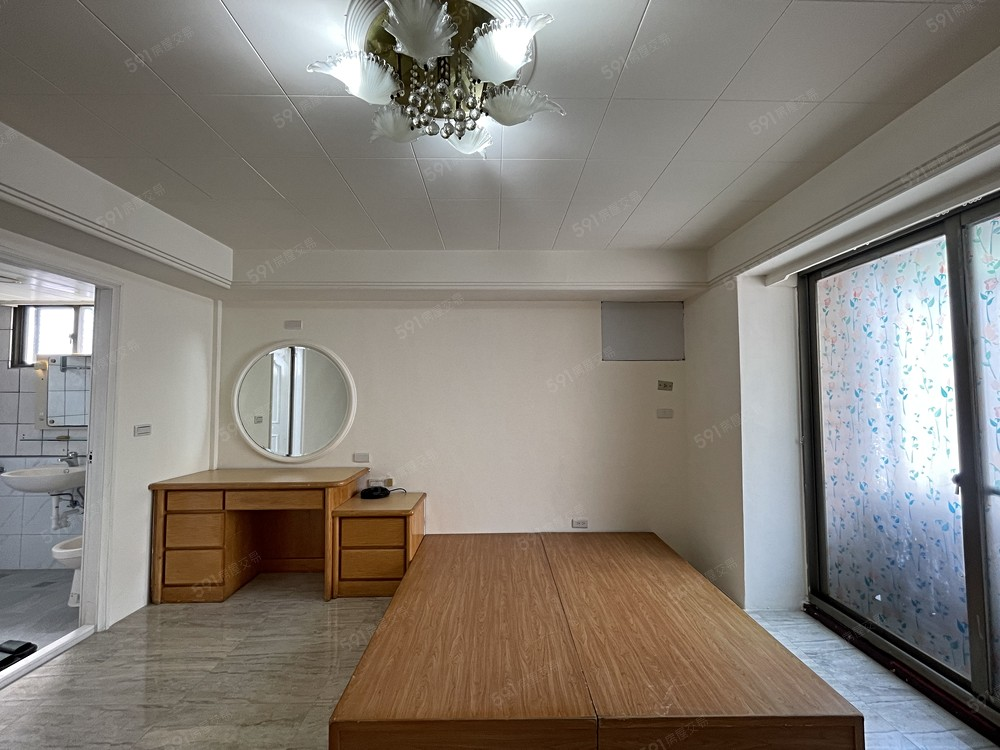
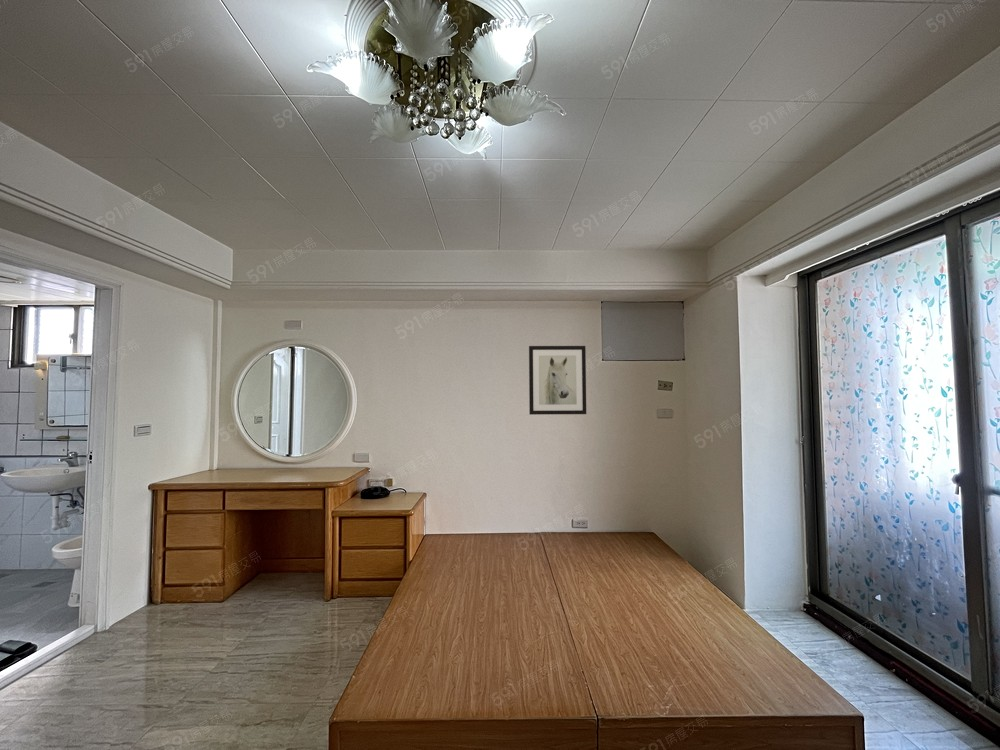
+ wall art [528,345,587,416]
